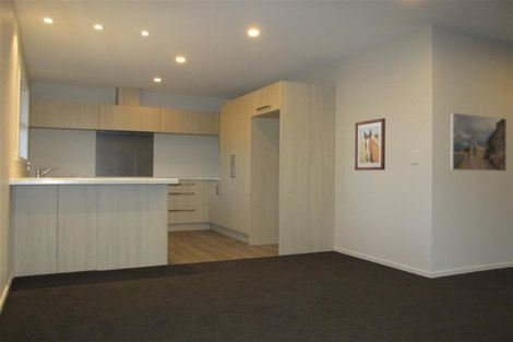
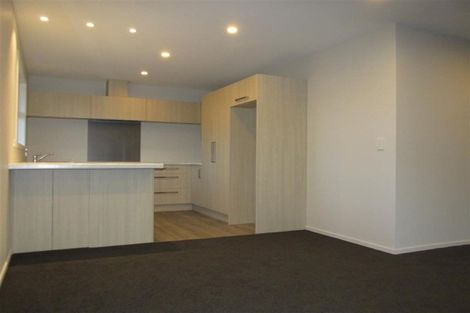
- wall art [354,117,386,172]
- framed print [449,111,508,173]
